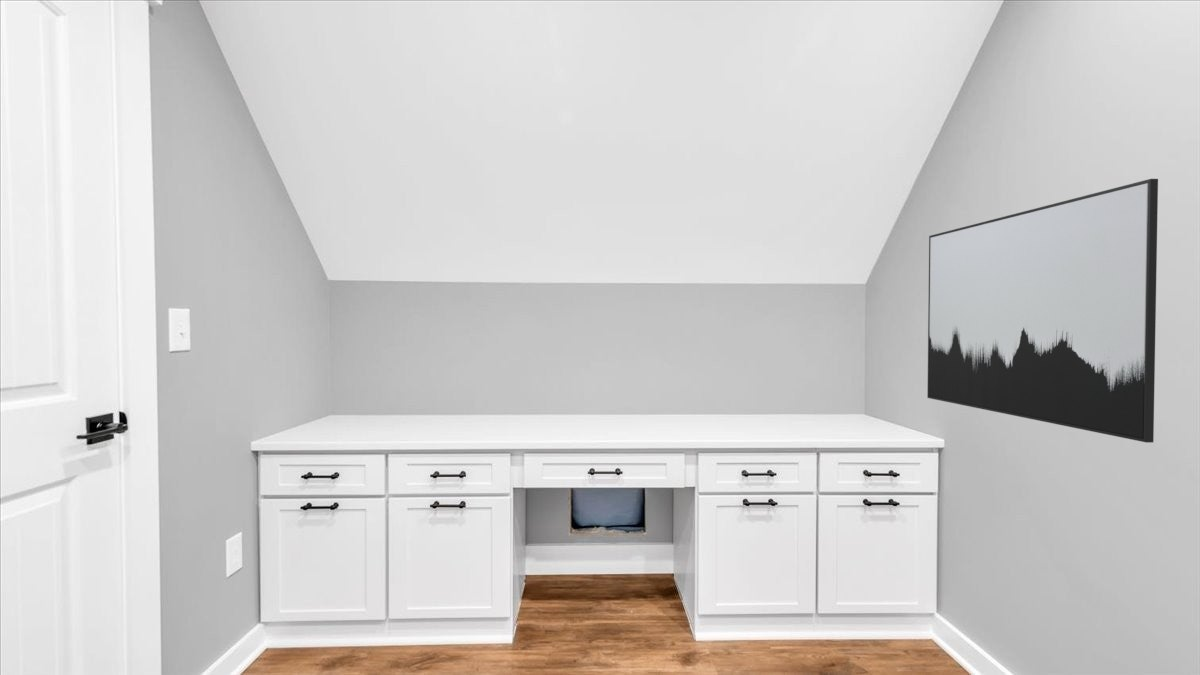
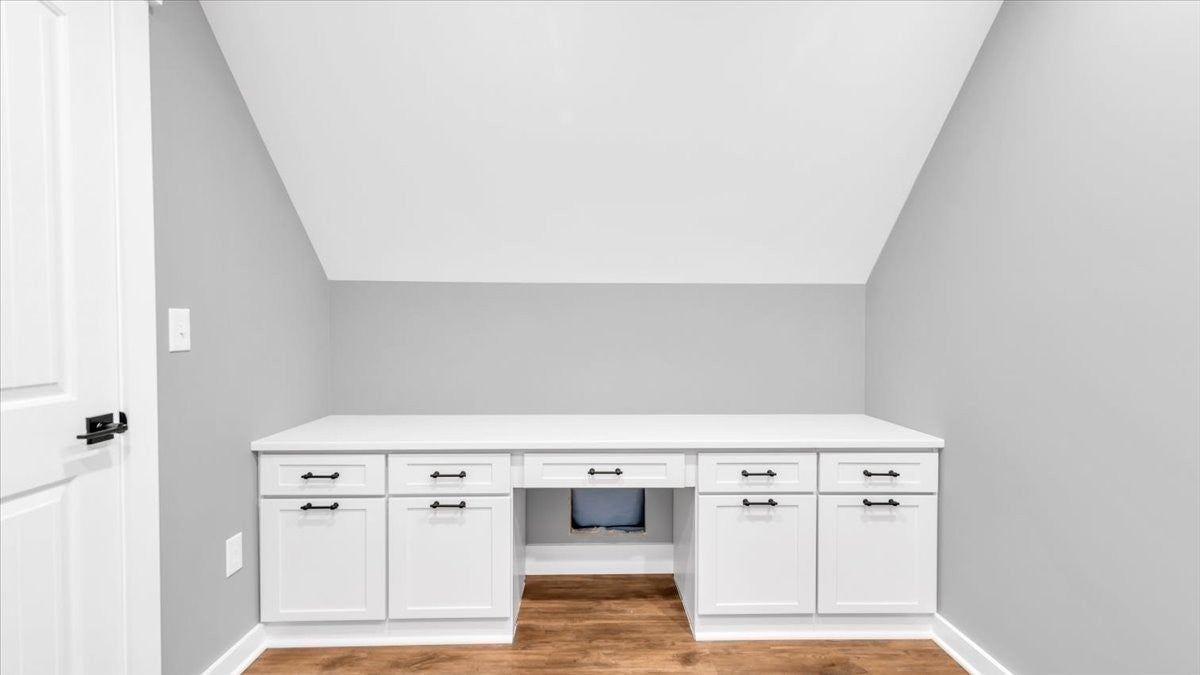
- wall art [926,178,1159,444]
